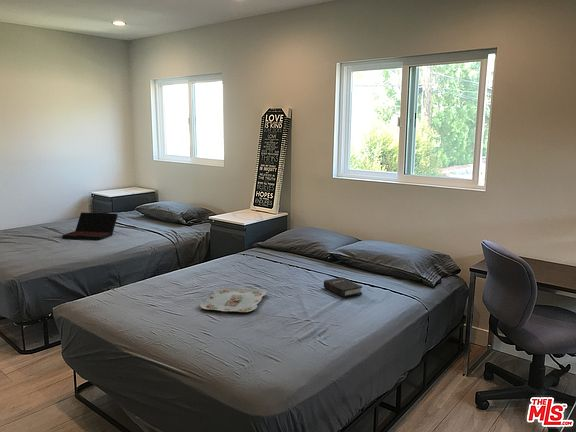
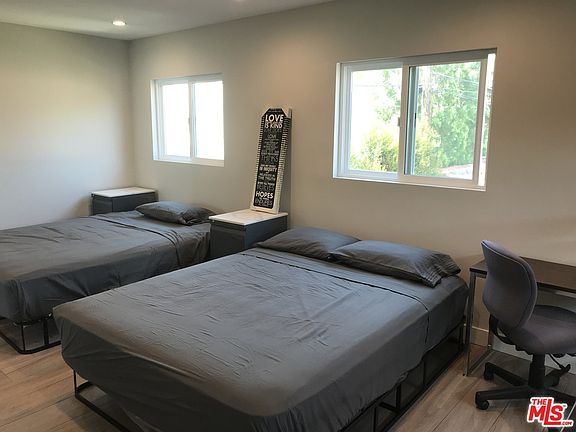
- hardback book [323,276,363,298]
- serving tray [199,286,267,313]
- laptop [61,212,119,241]
